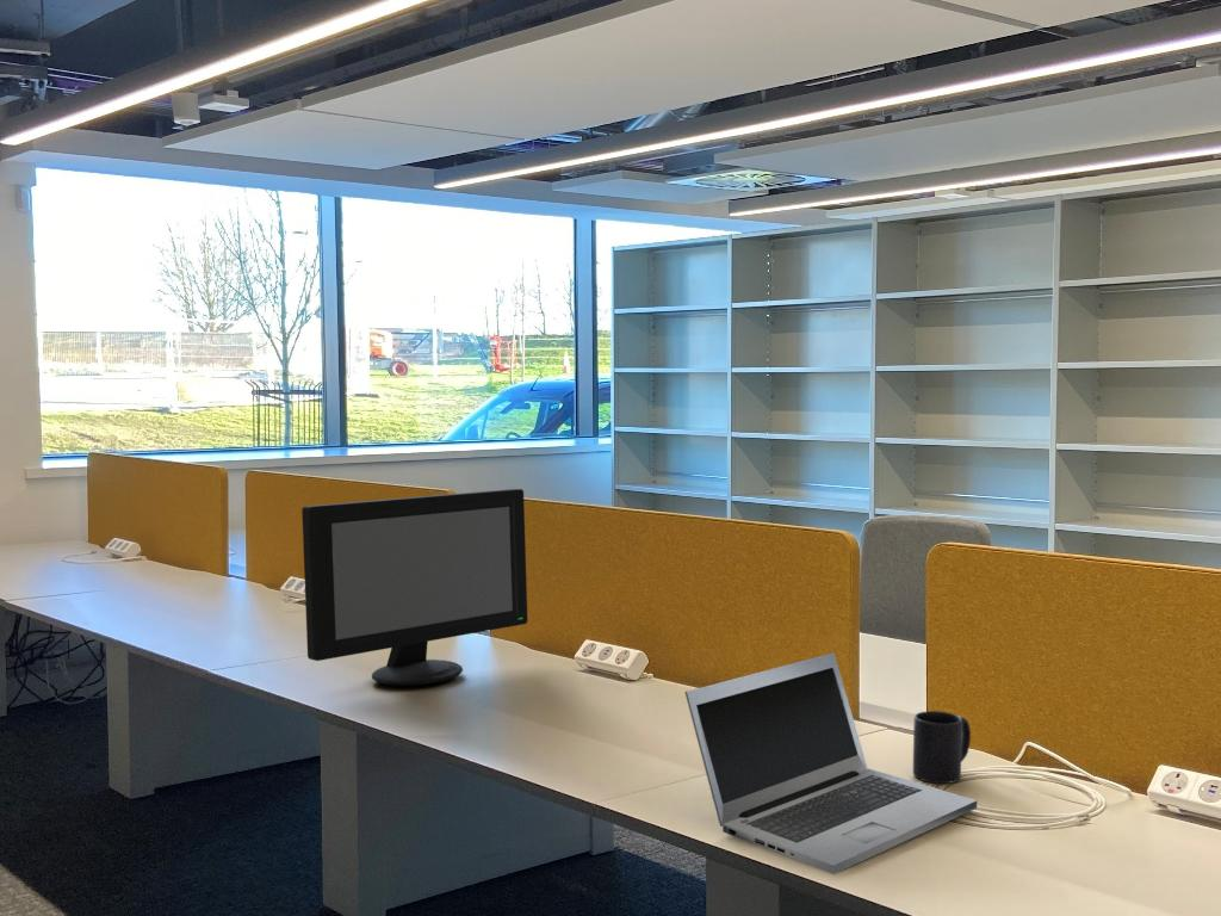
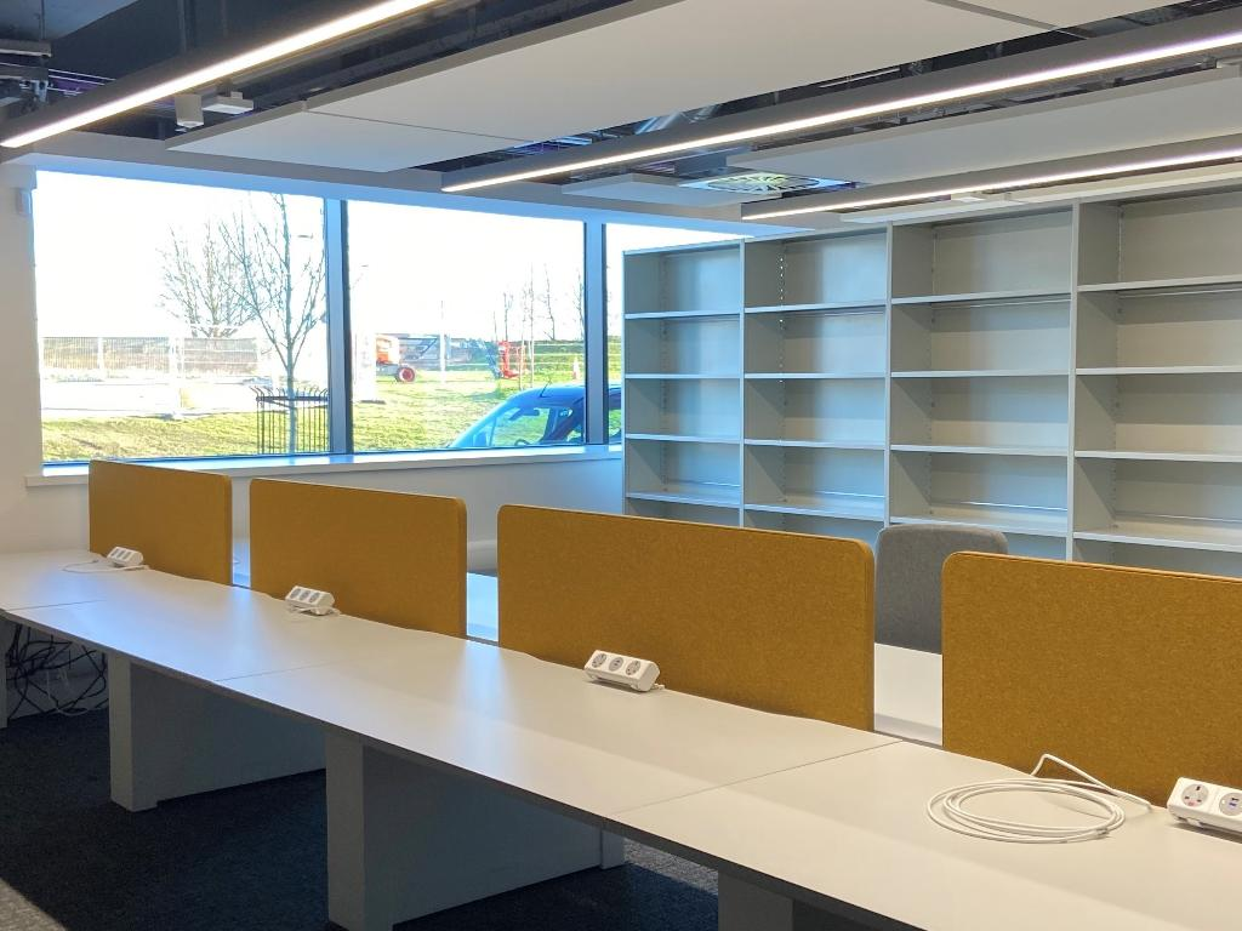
- mug [912,710,972,785]
- laptop [683,651,978,875]
- computer monitor [300,488,528,687]
